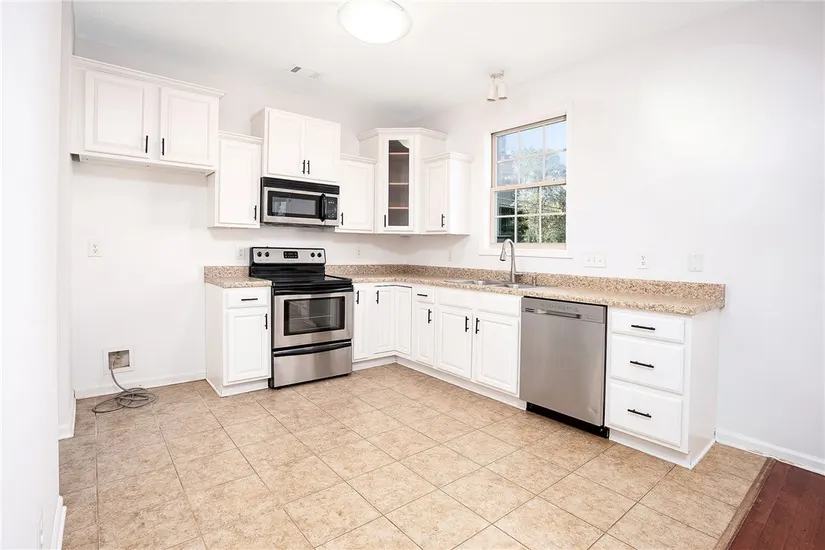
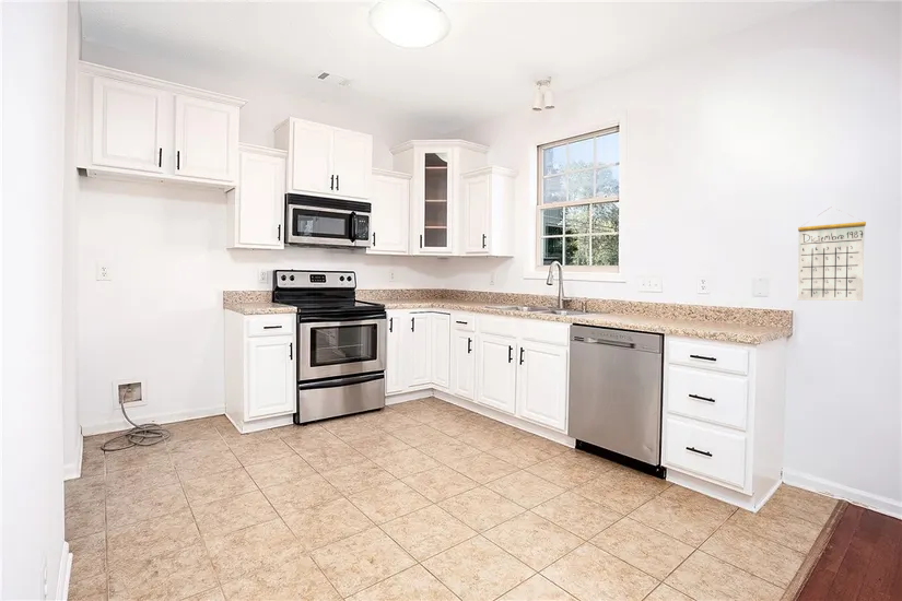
+ calendar [796,207,867,302]
